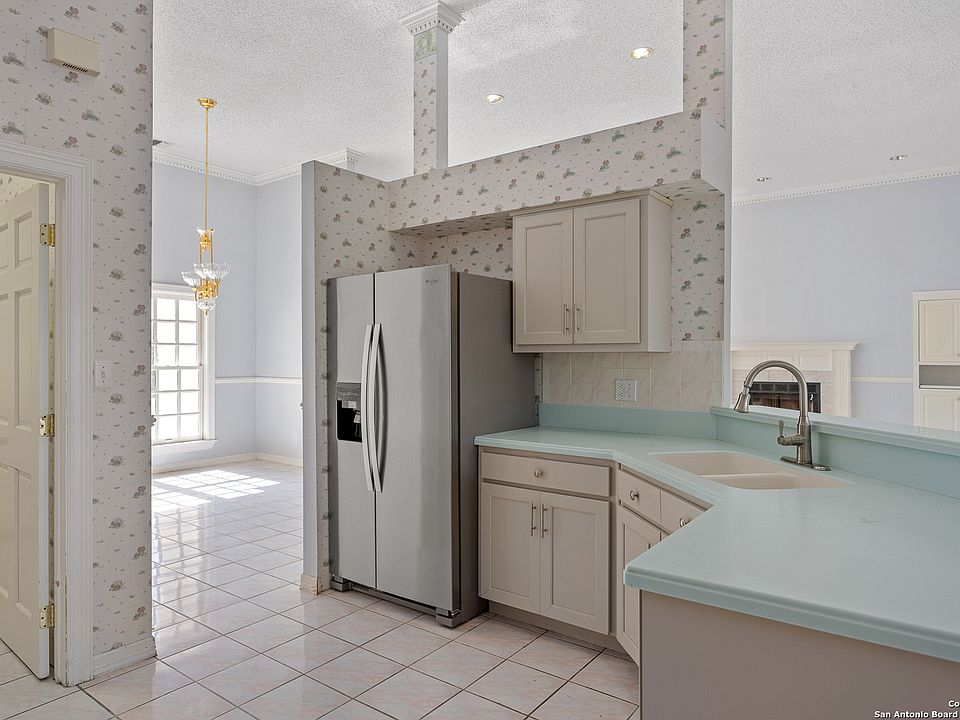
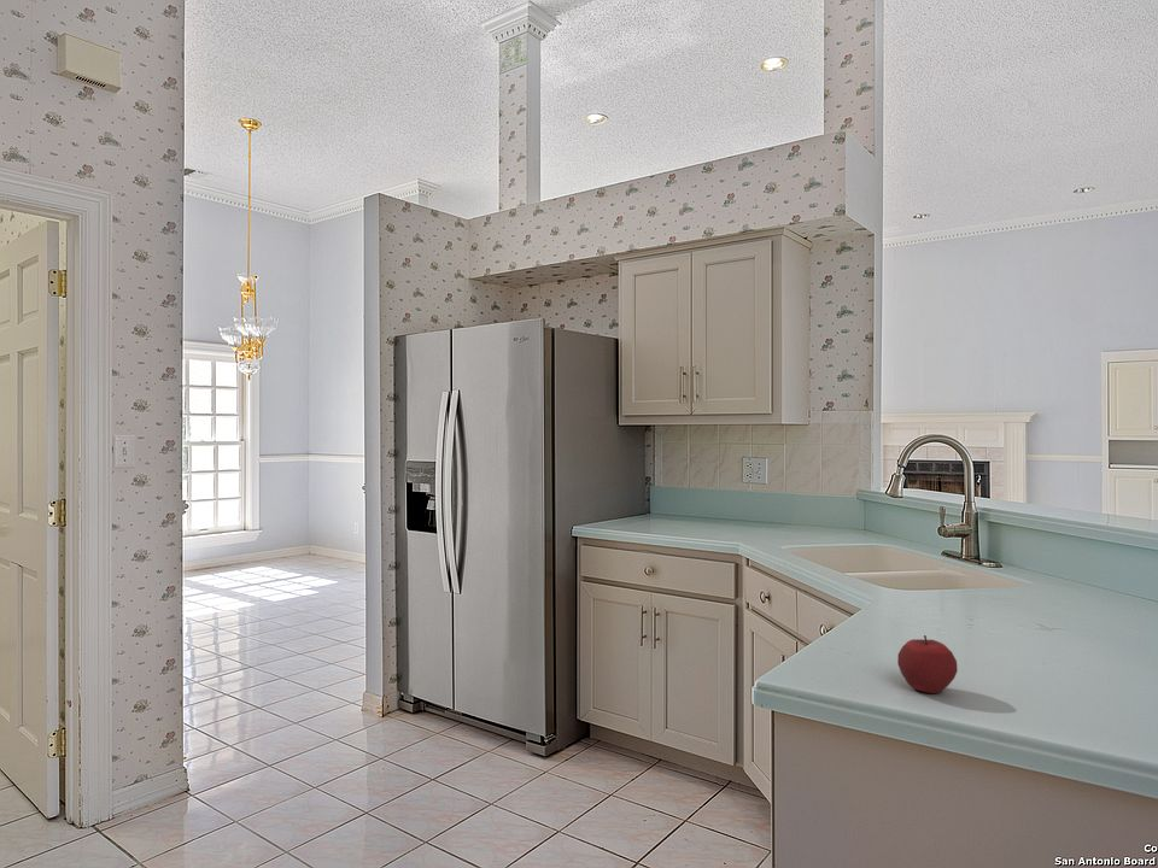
+ apple [896,634,959,694]
